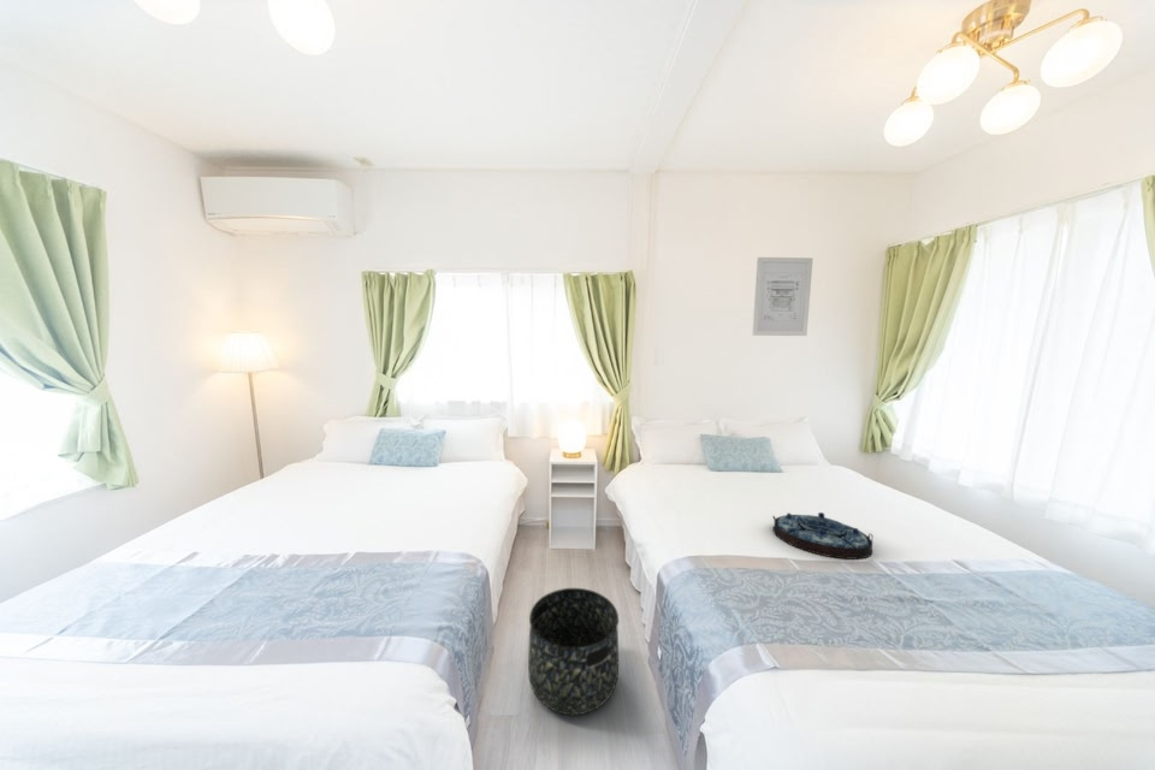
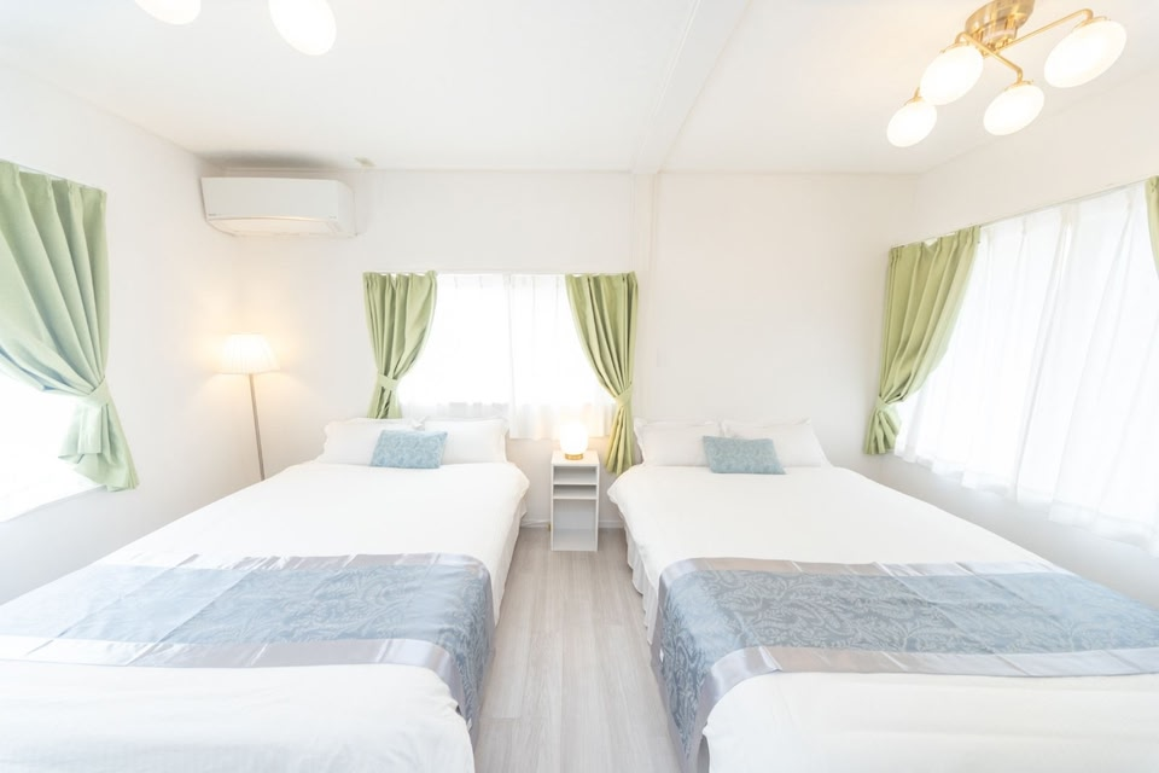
- wall art [751,256,815,337]
- basket [527,587,620,716]
- serving tray [771,511,875,561]
